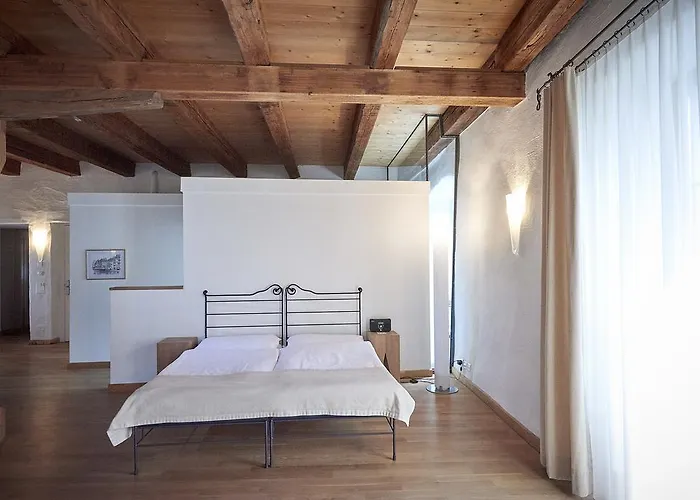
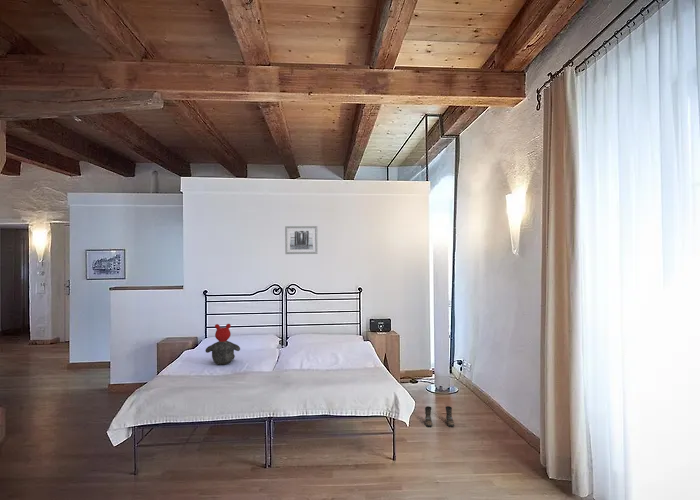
+ wall art [284,225,319,255]
+ boots [424,405,455,427]
+ teddy bear [204,323,241,366]
